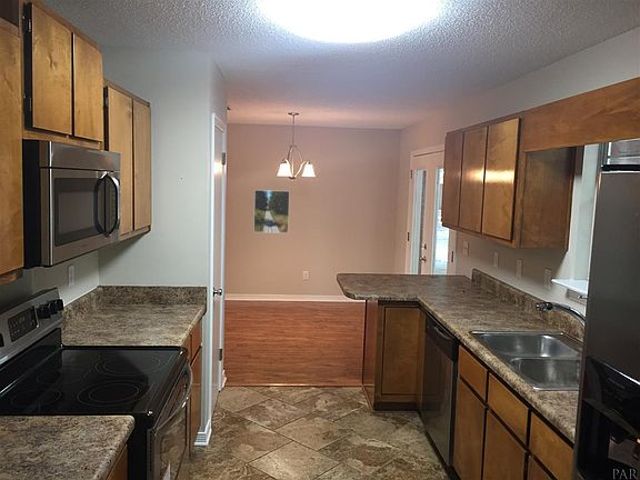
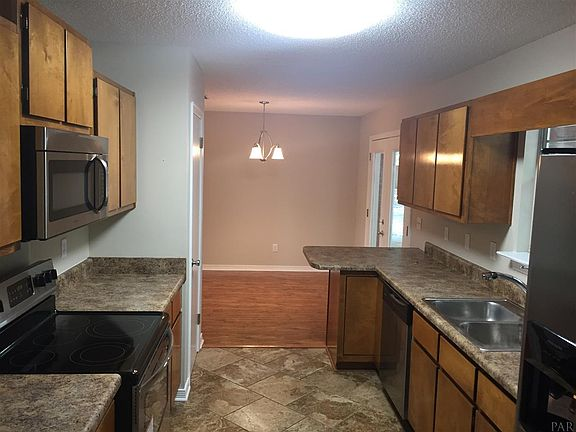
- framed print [252,189,291,234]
